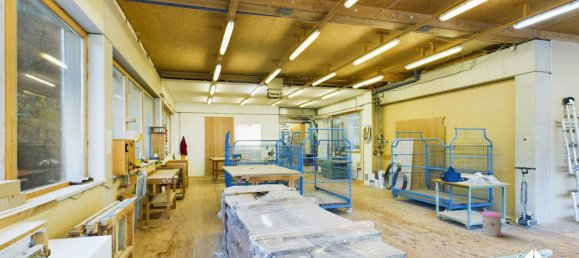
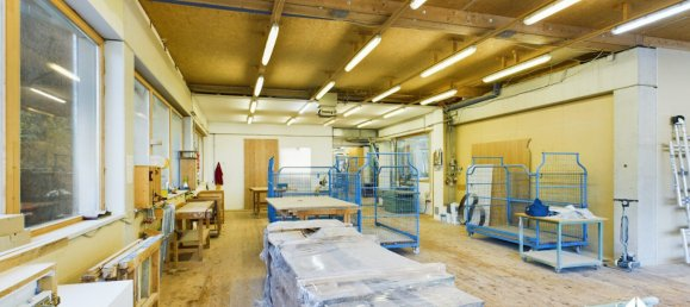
- trash can [479,211,505,238]
